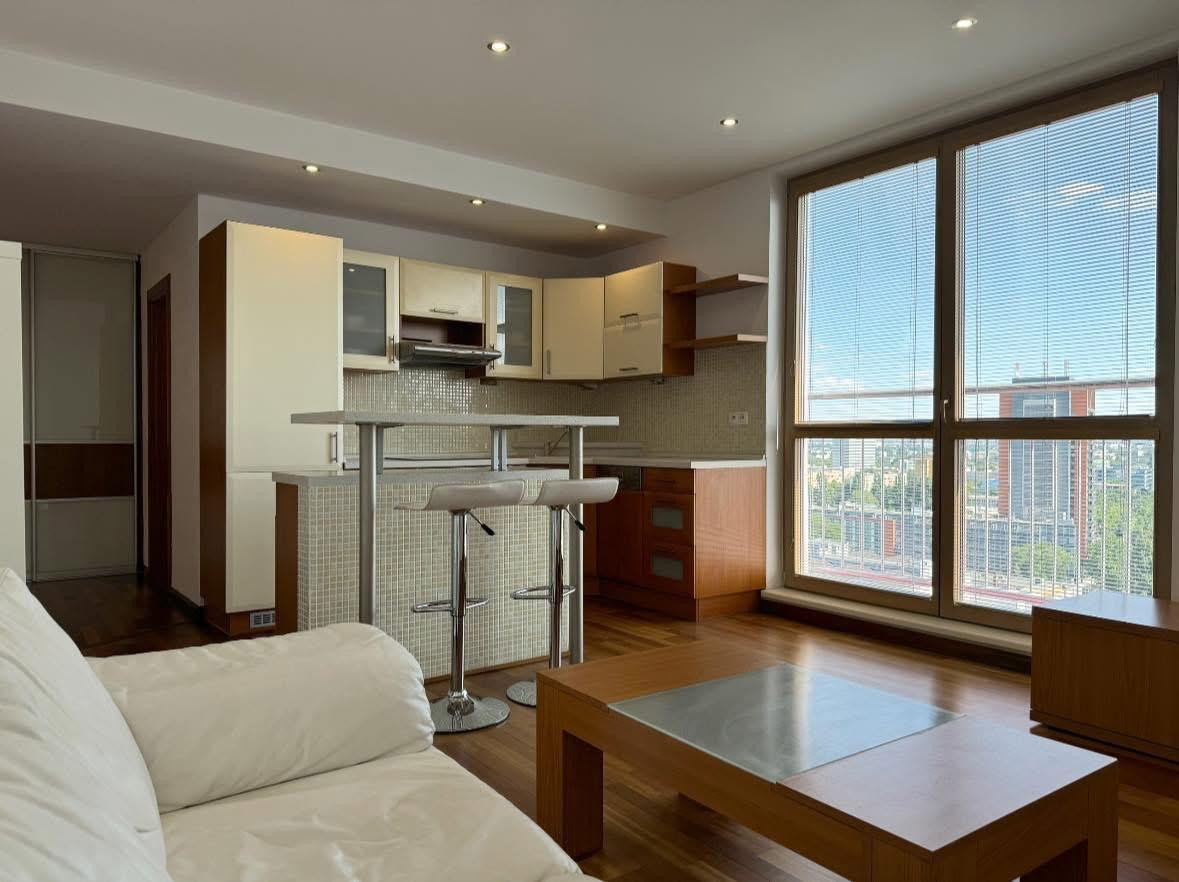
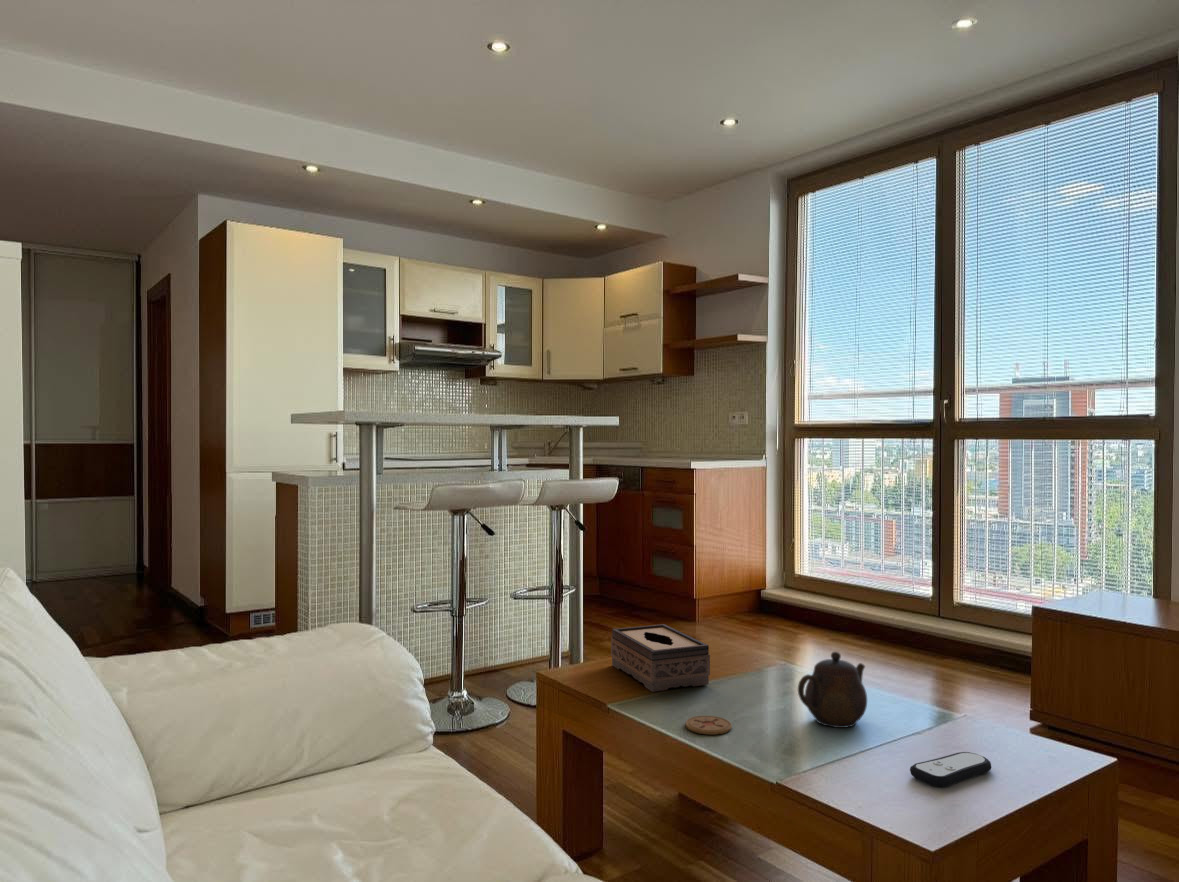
+ remote control [909,751,992,788]
+ teapot [797,651,868,729]
+ coaster [684,715,733,736]
+ tissue box [610,623,711,693]
